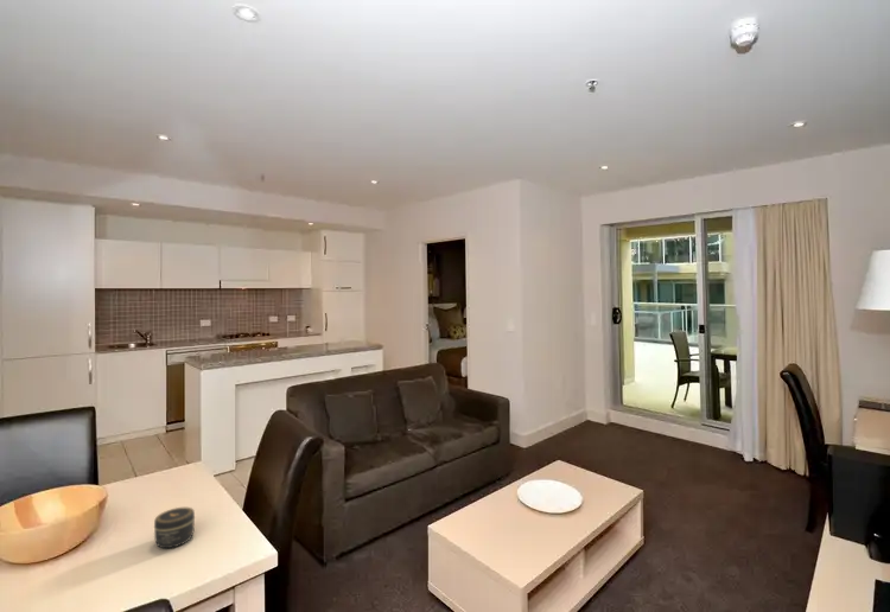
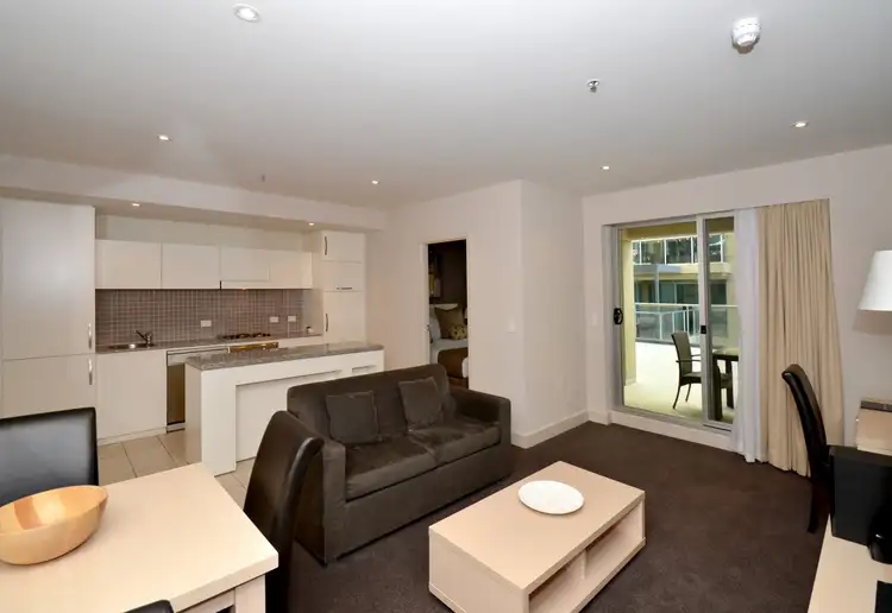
- jar [153,506,196,549]
